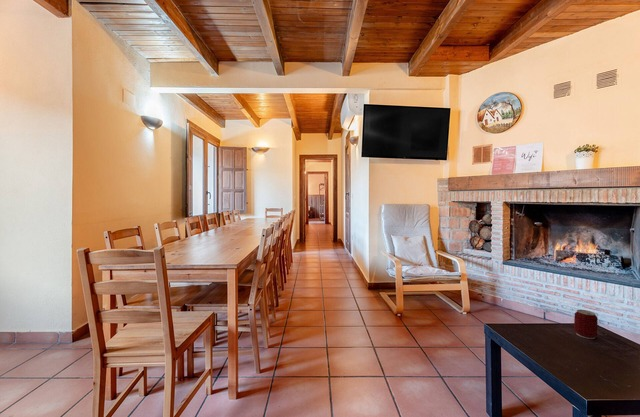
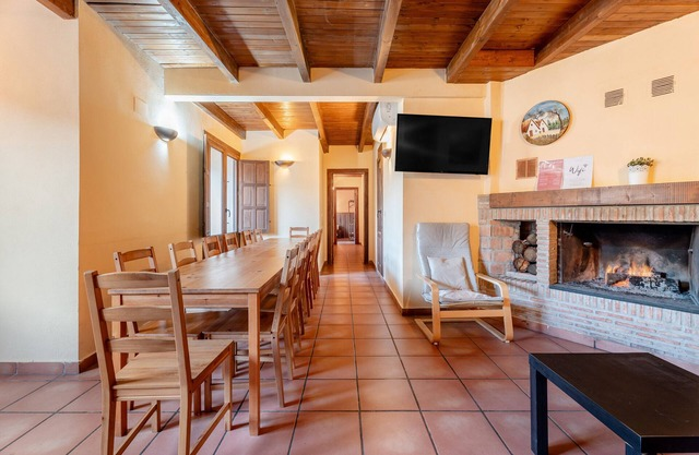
- can [573,309,599,340]
